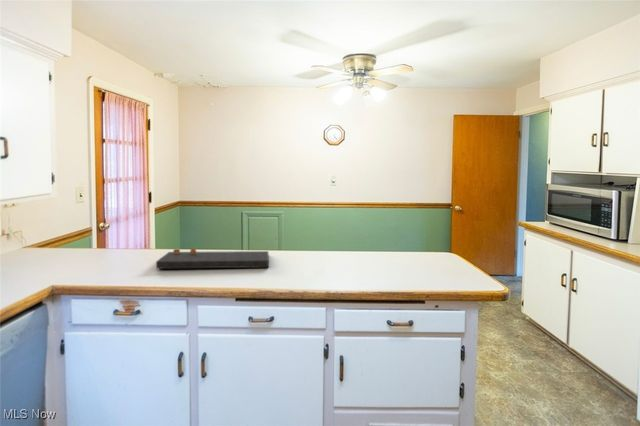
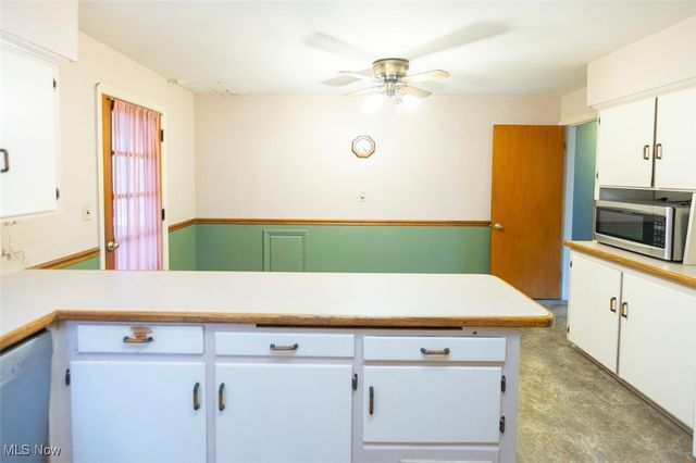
- cutting board [155,247,270,270]
